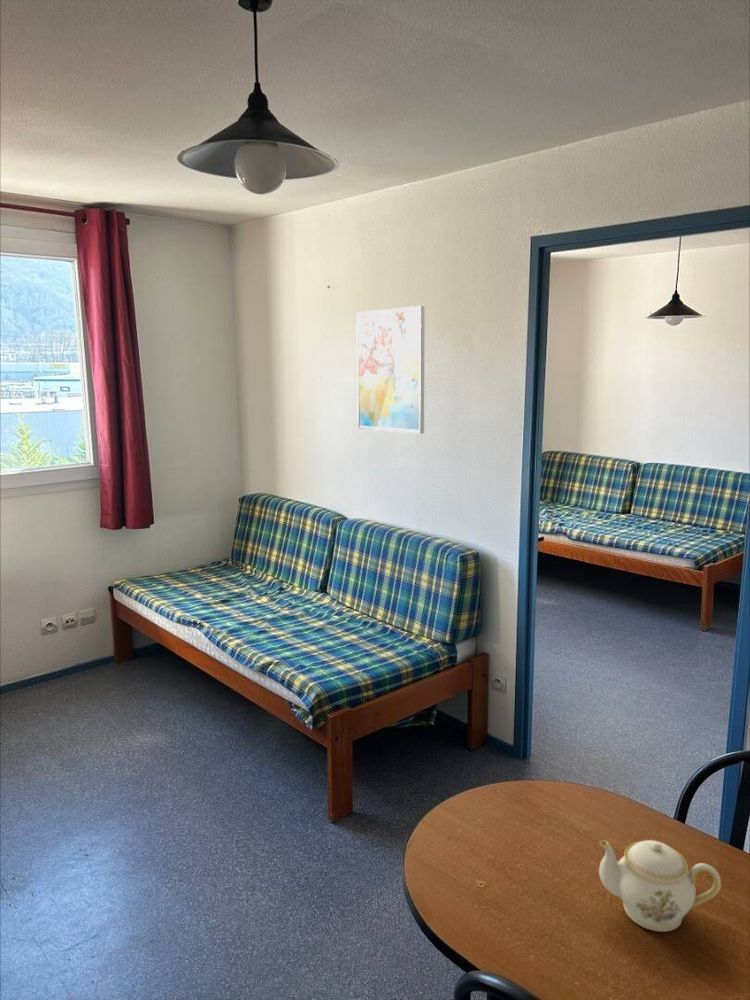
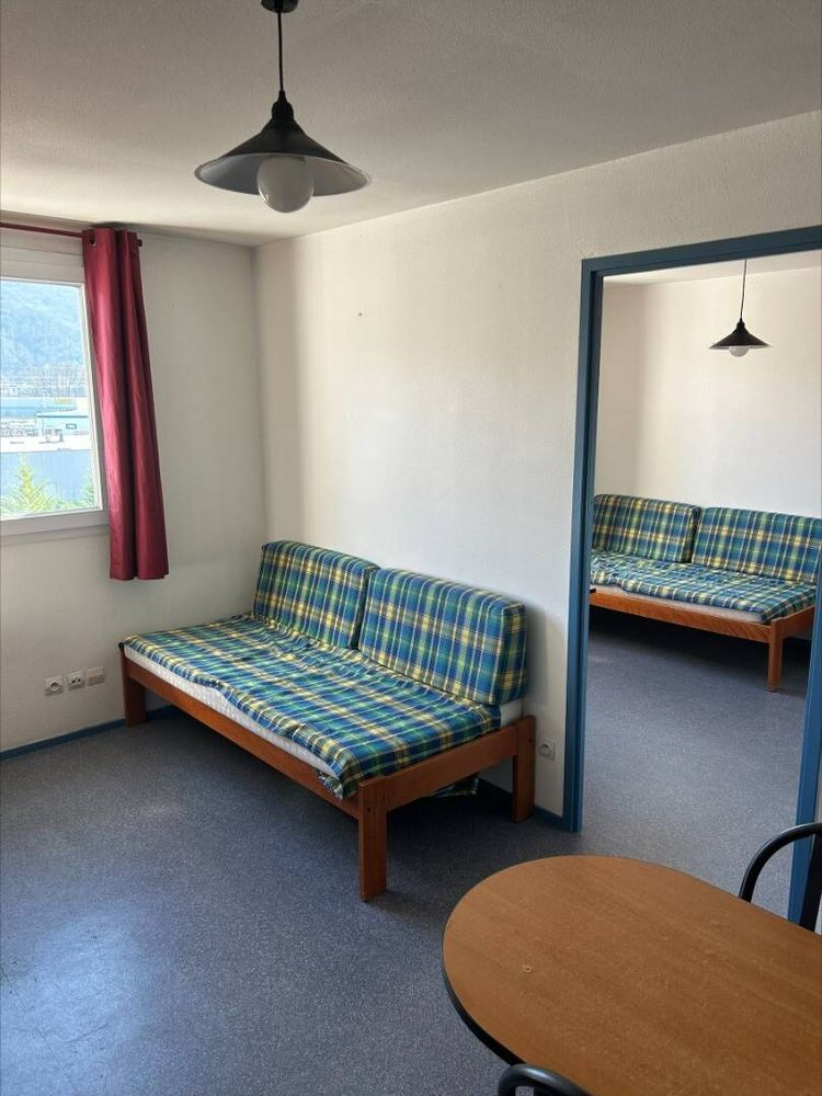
- teapot [598,839,722,933]
- wall art [355,305,425,434]
